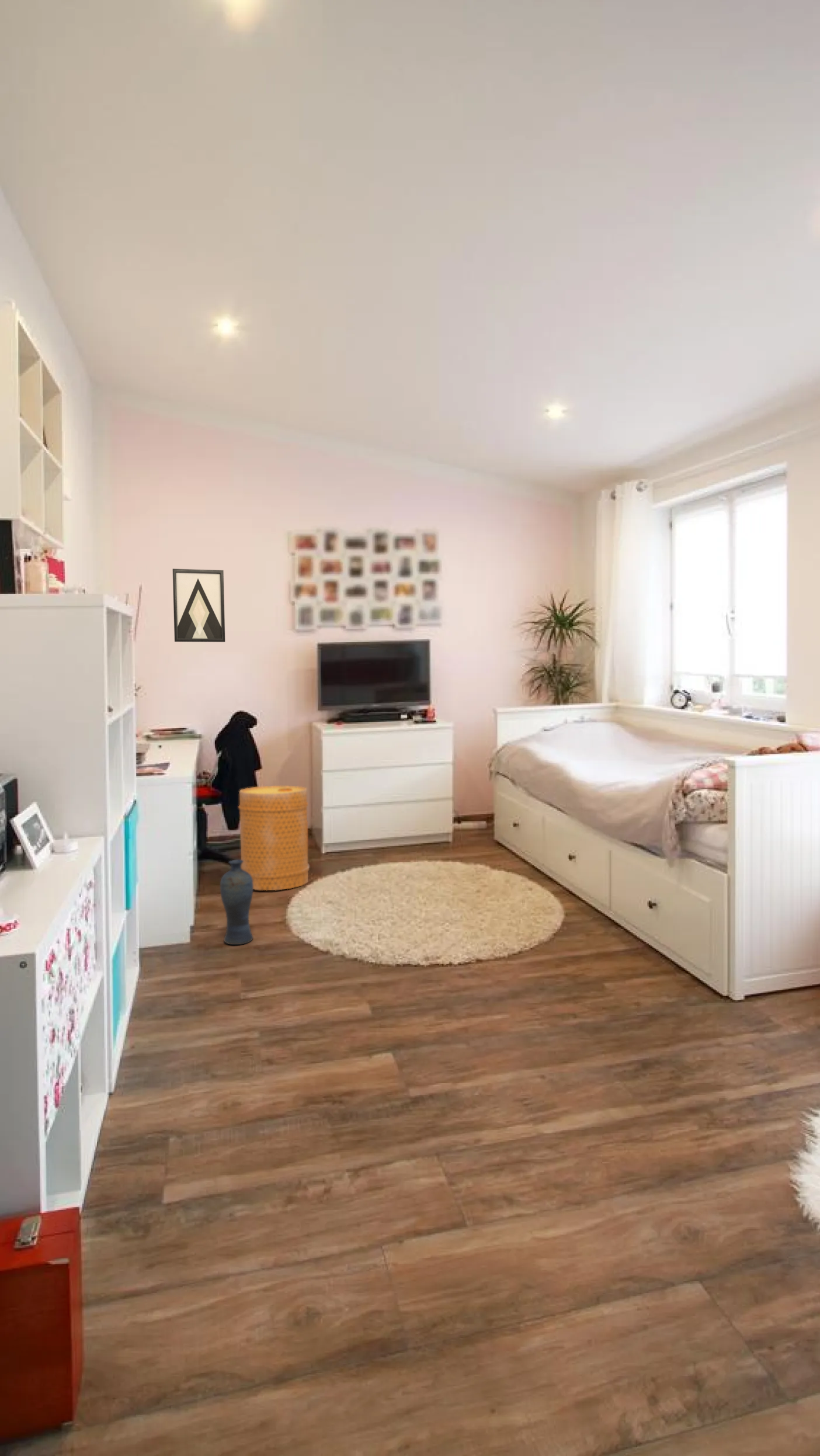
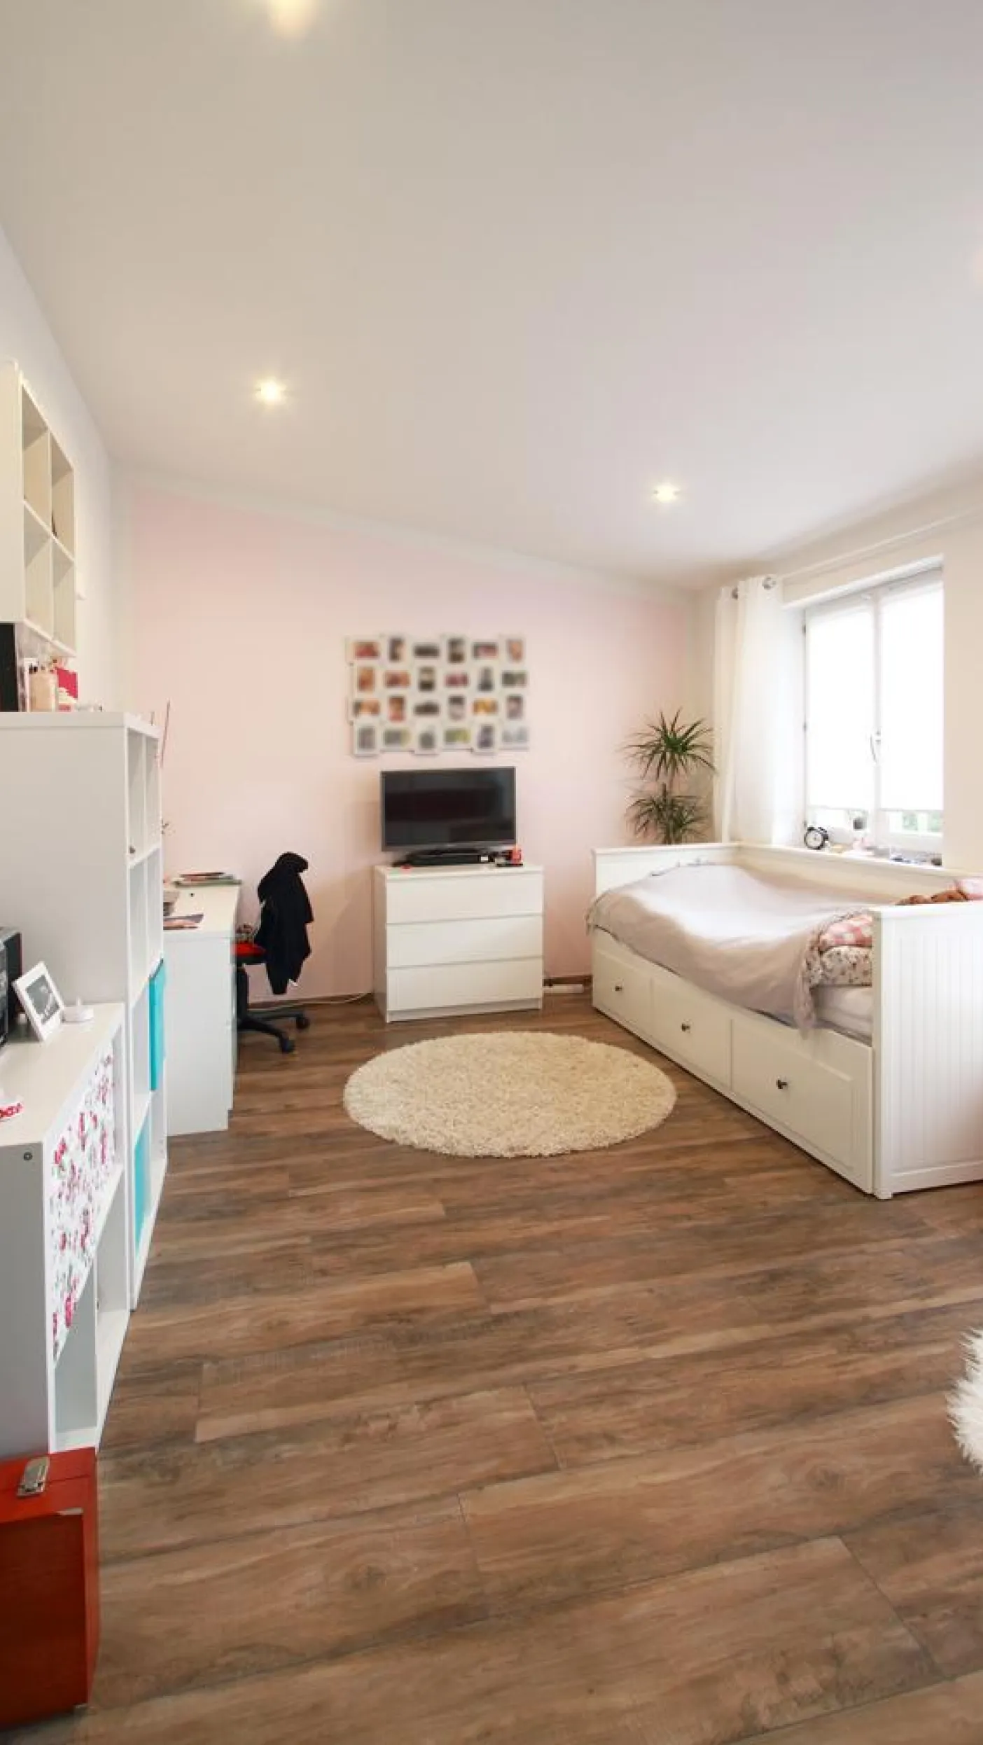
- basket [238,785,310,891]
- wall art [172,568,225,643]
- vase [220,859,253,945]
